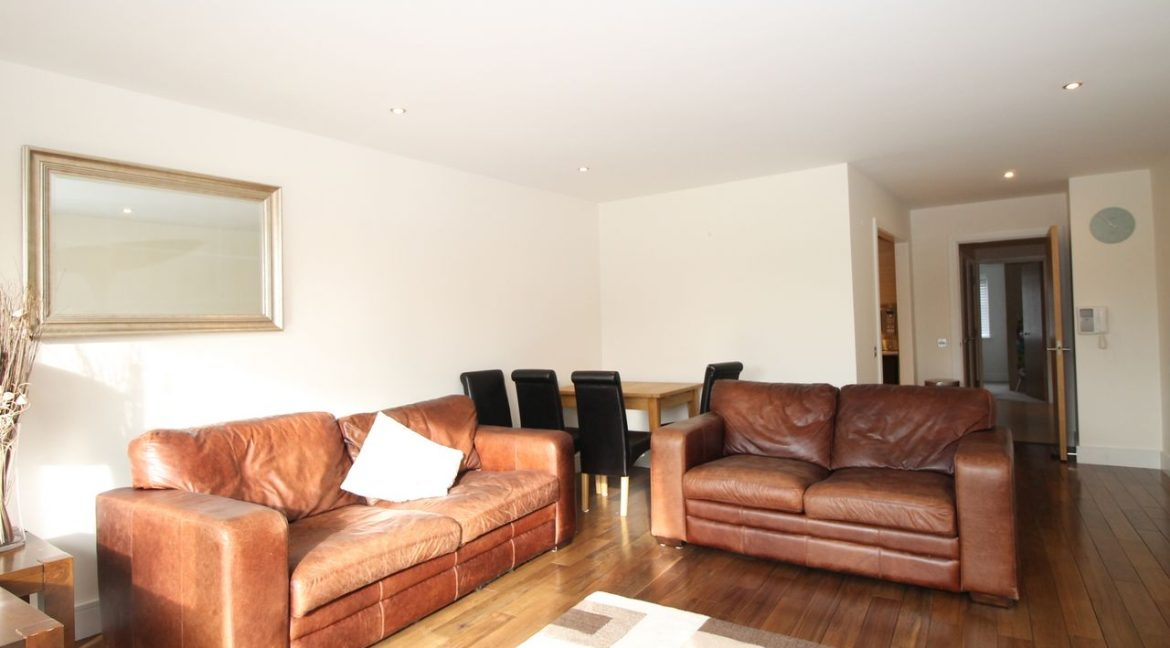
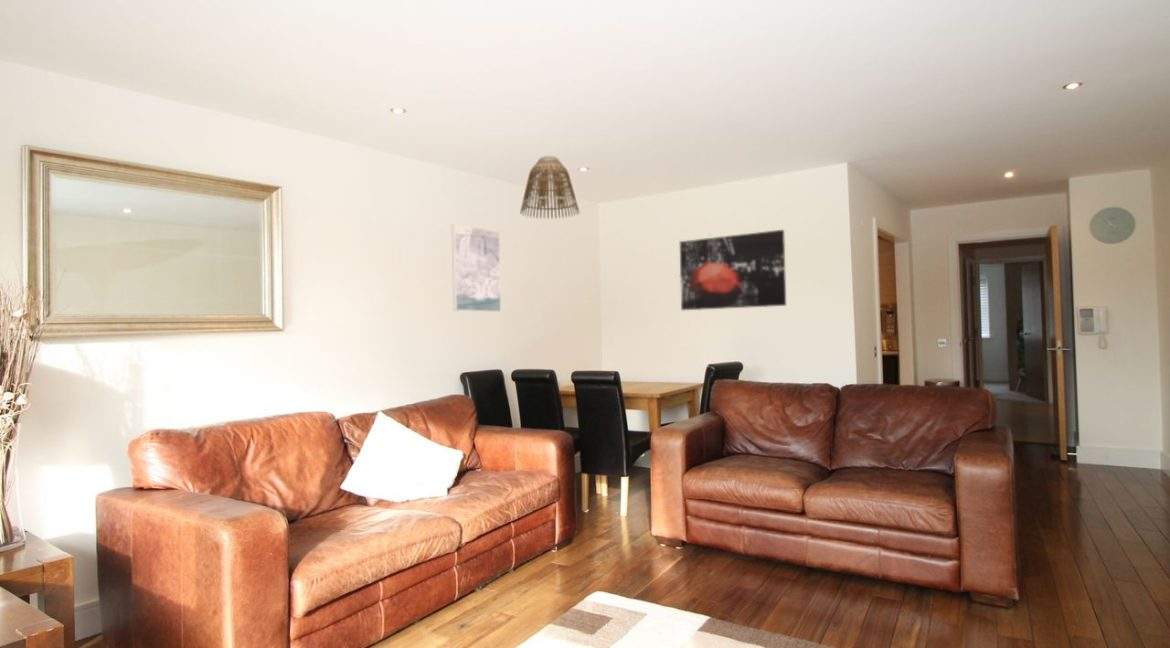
+ lamp shade [519,155,581,220]
+ wall art [679,229,787,311]
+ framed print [451,223,502,313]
